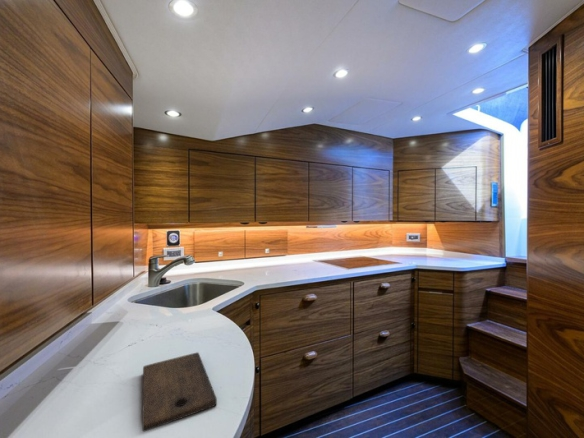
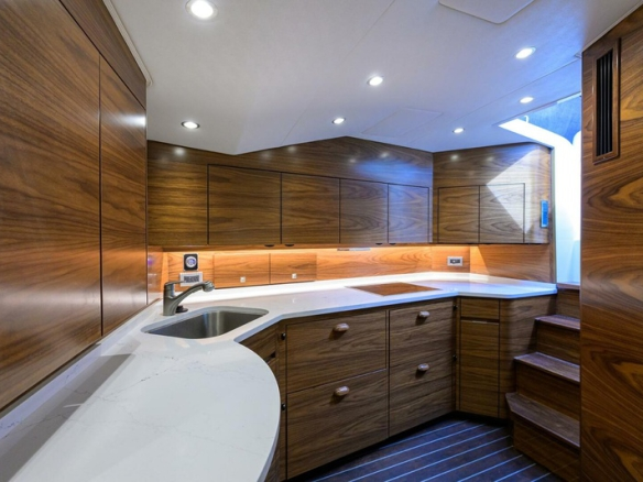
- cutting board [141,351,218,433]
